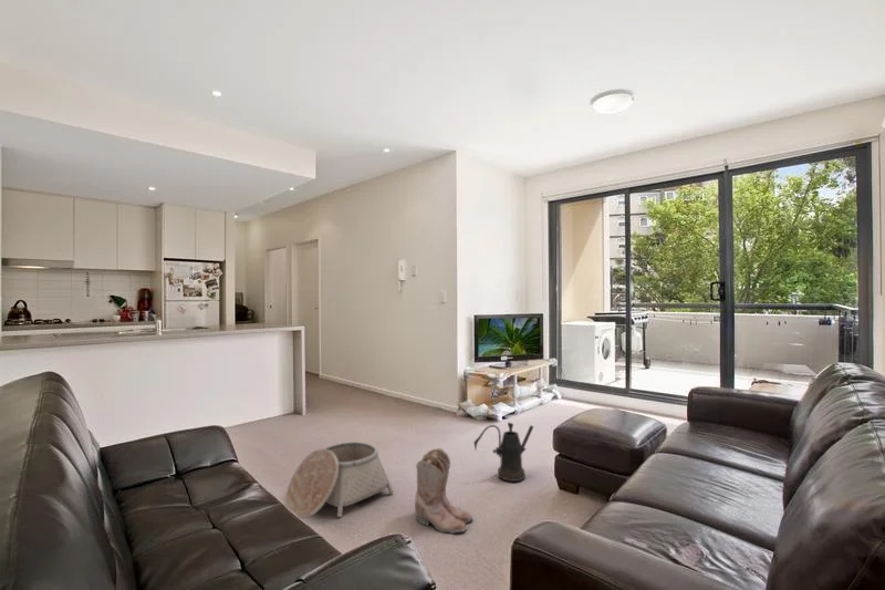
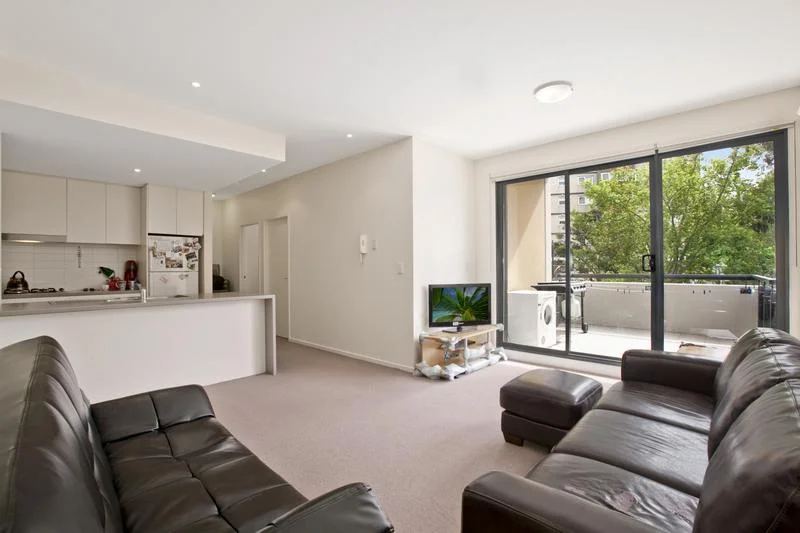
- basket [284,441,395,519]
- boots [414,447,475,535]
- watering can [472,422,535,483]
